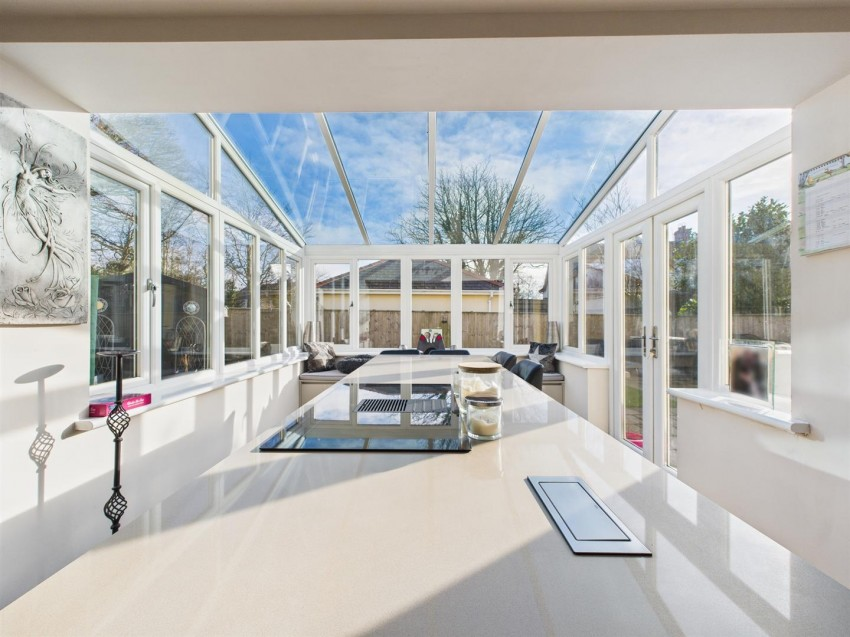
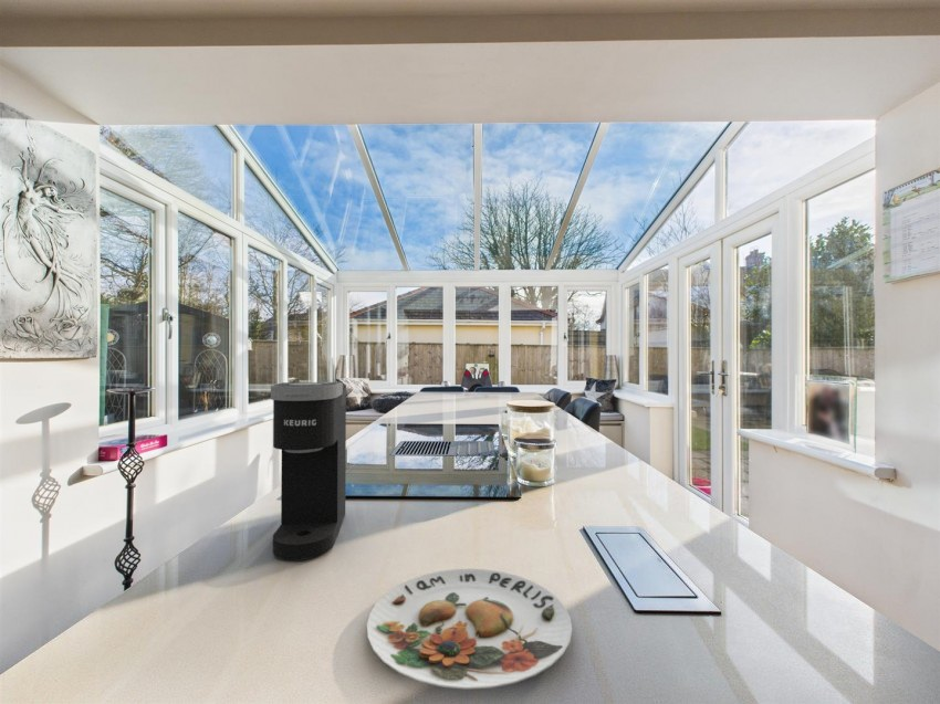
+ plate [366,568,574,691]
+ coffee maker [270,381,347,561]
